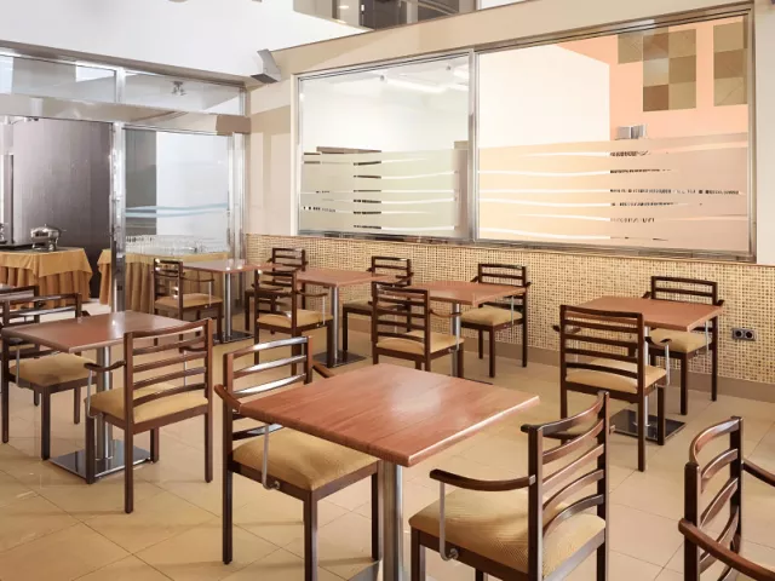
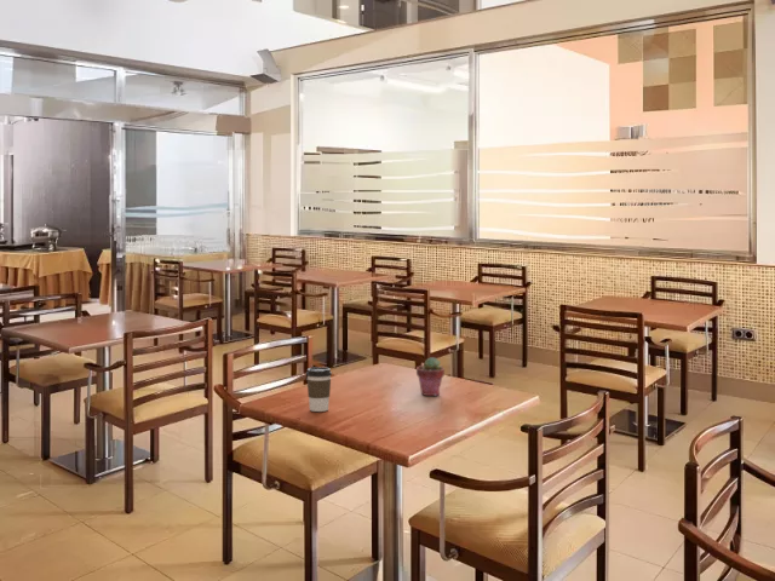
+ potted succulent [415,356,446,397]
+ coffee cup [305,367,333,413]
